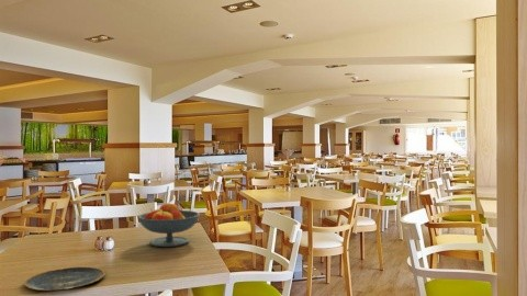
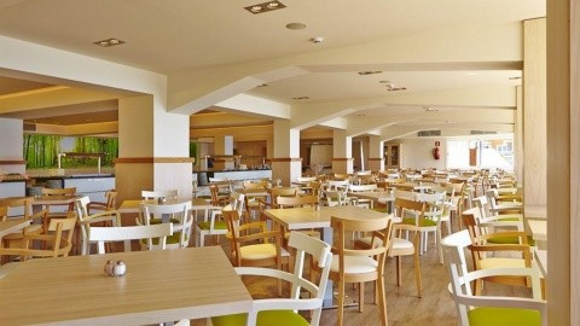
- plate [23,265,106,292]
- fruit bowl [137,202,201,248]
